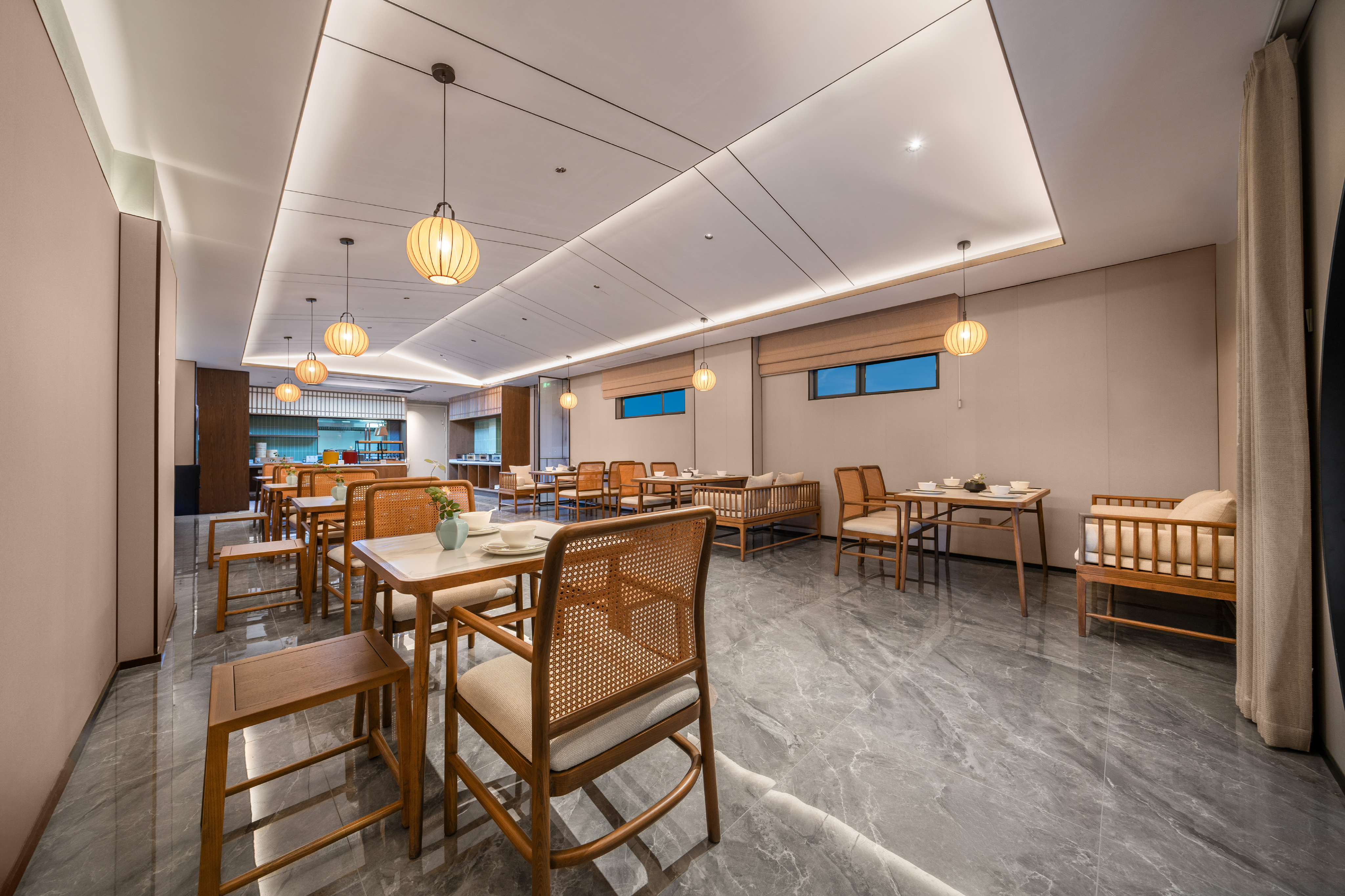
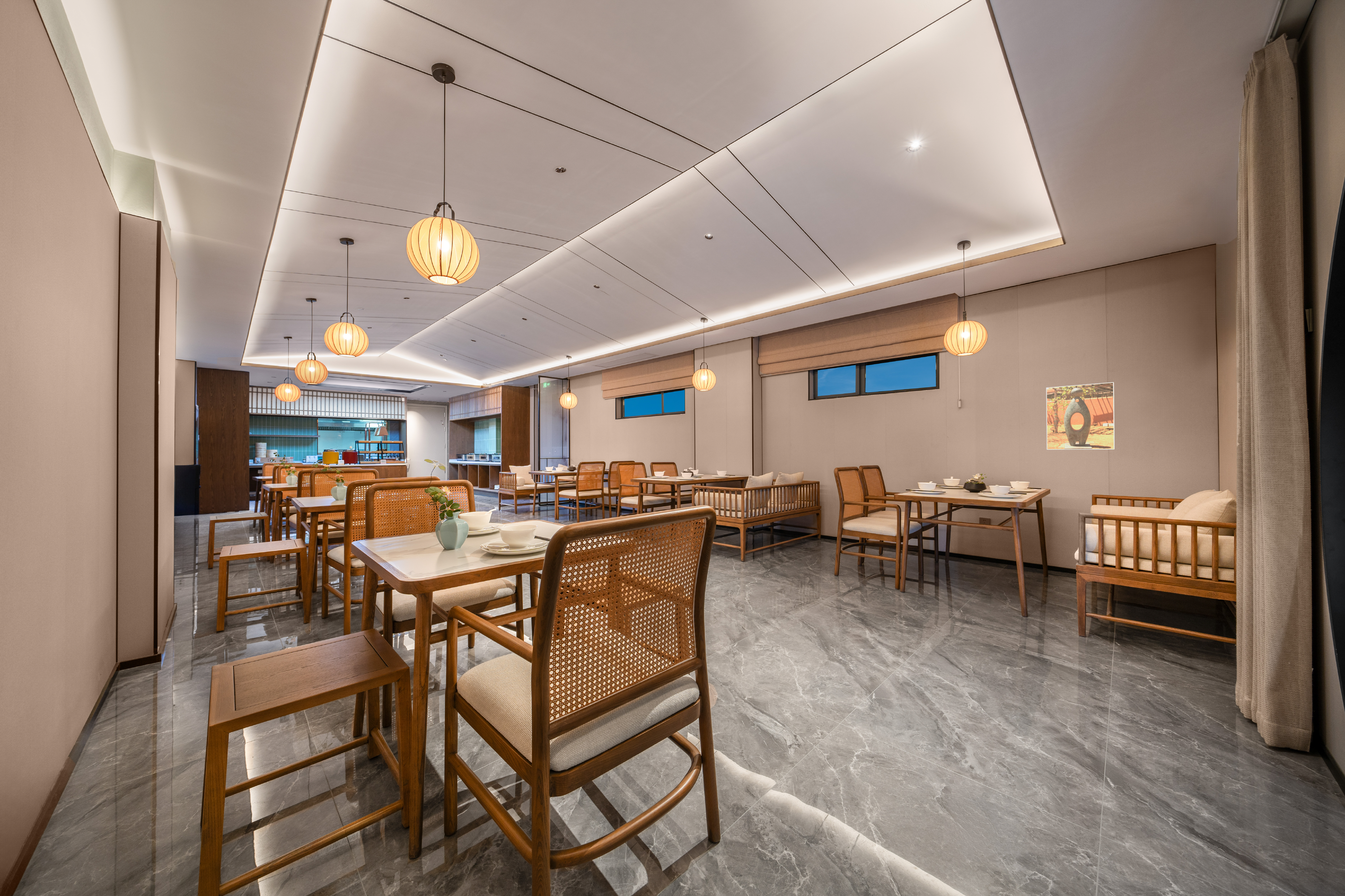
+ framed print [1046,382,1115,450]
